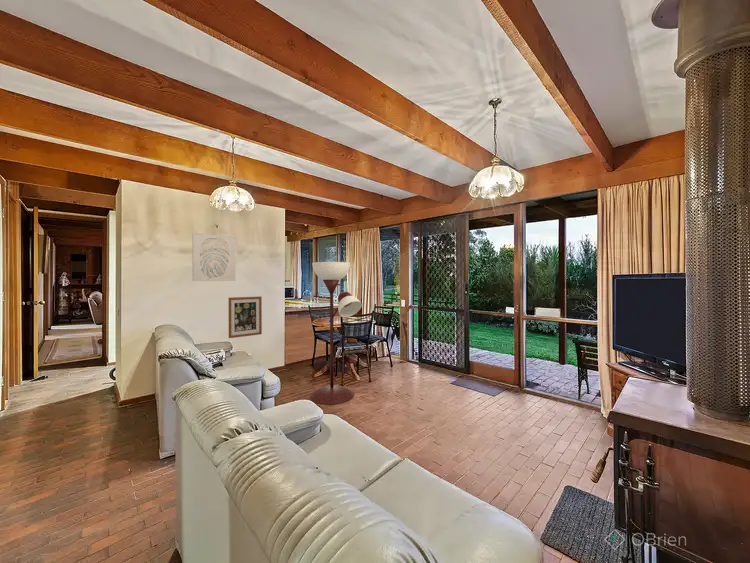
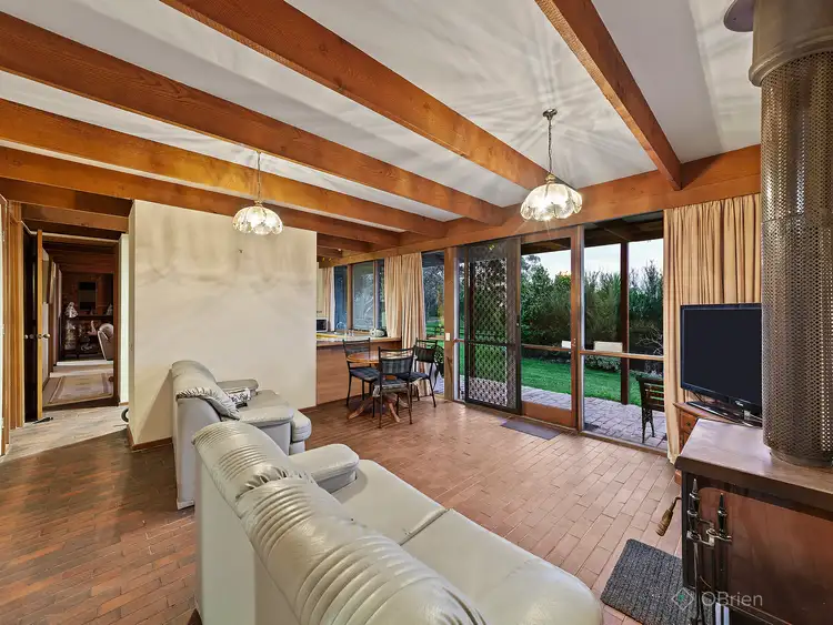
- wall art [227,296,263,339]
- wall art [191,232,236,282]
- floor lamp [309,261,363,405]
